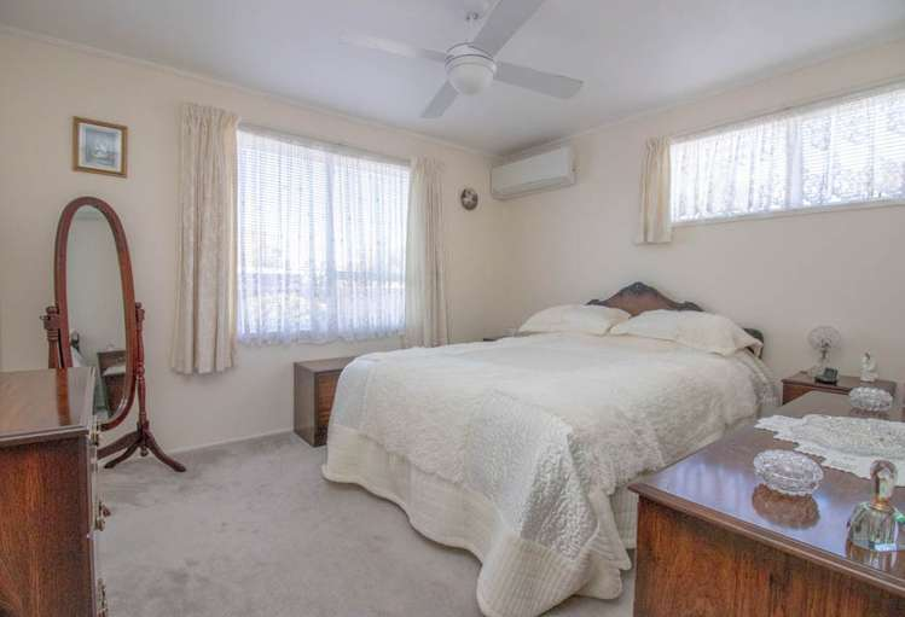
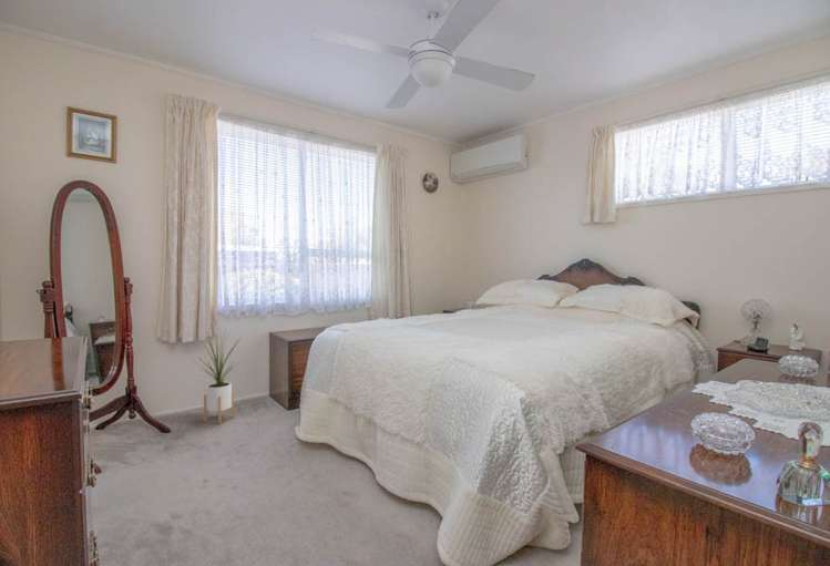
+ house plant [192,328,244,424]
